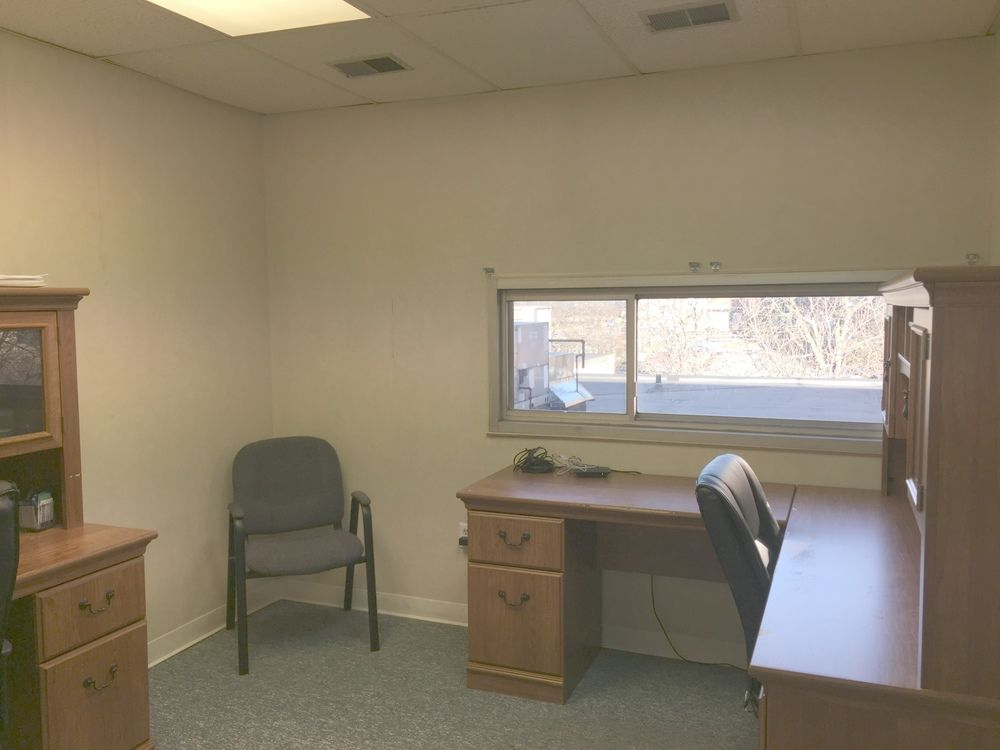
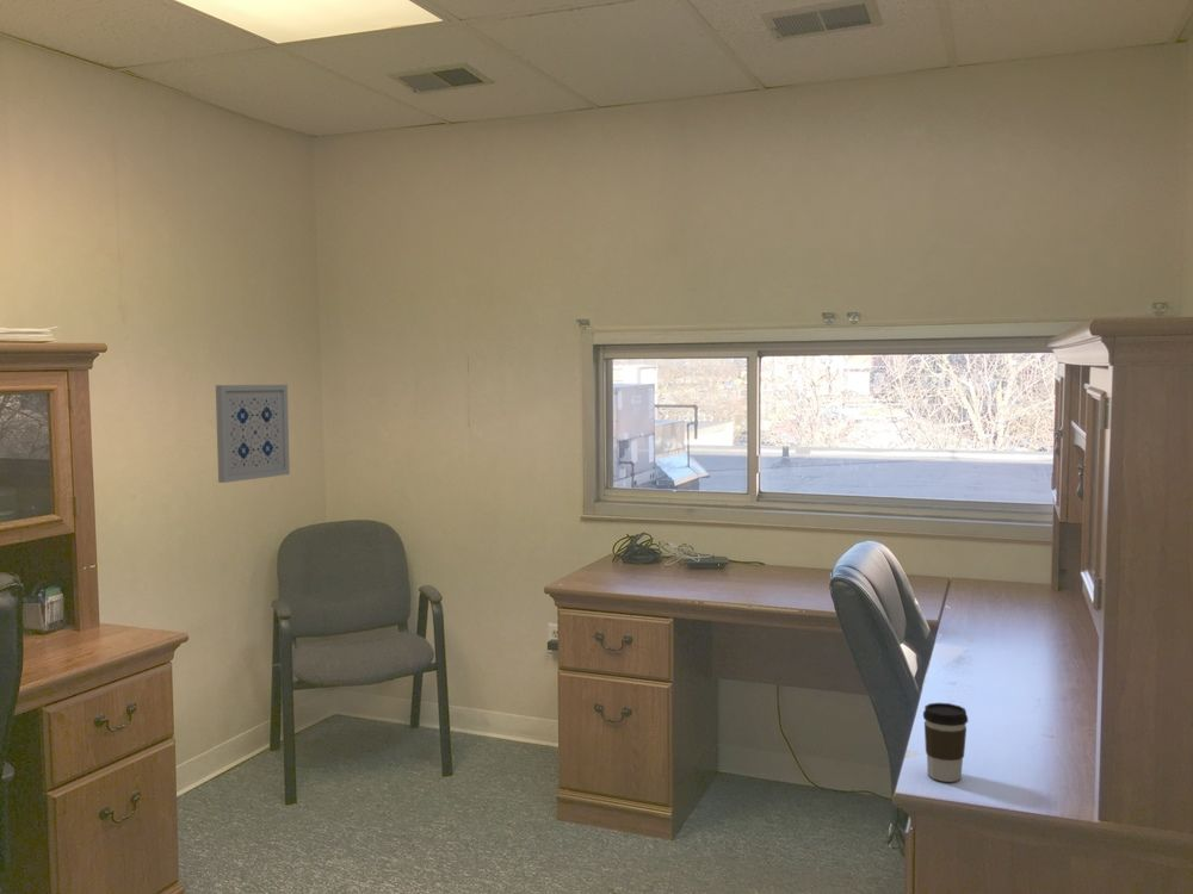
+ wall art [215,384,291,484]
+ coffee cup [922,702,969,783]
